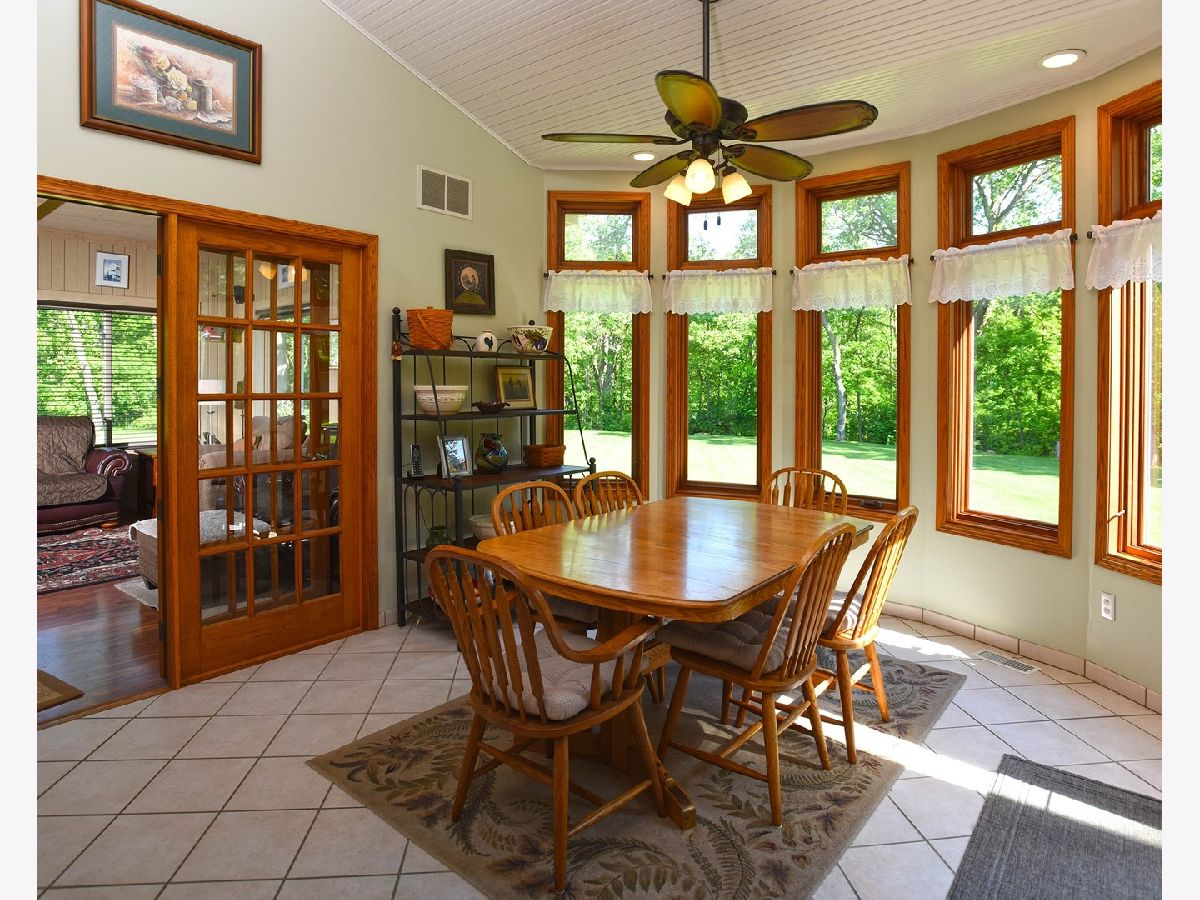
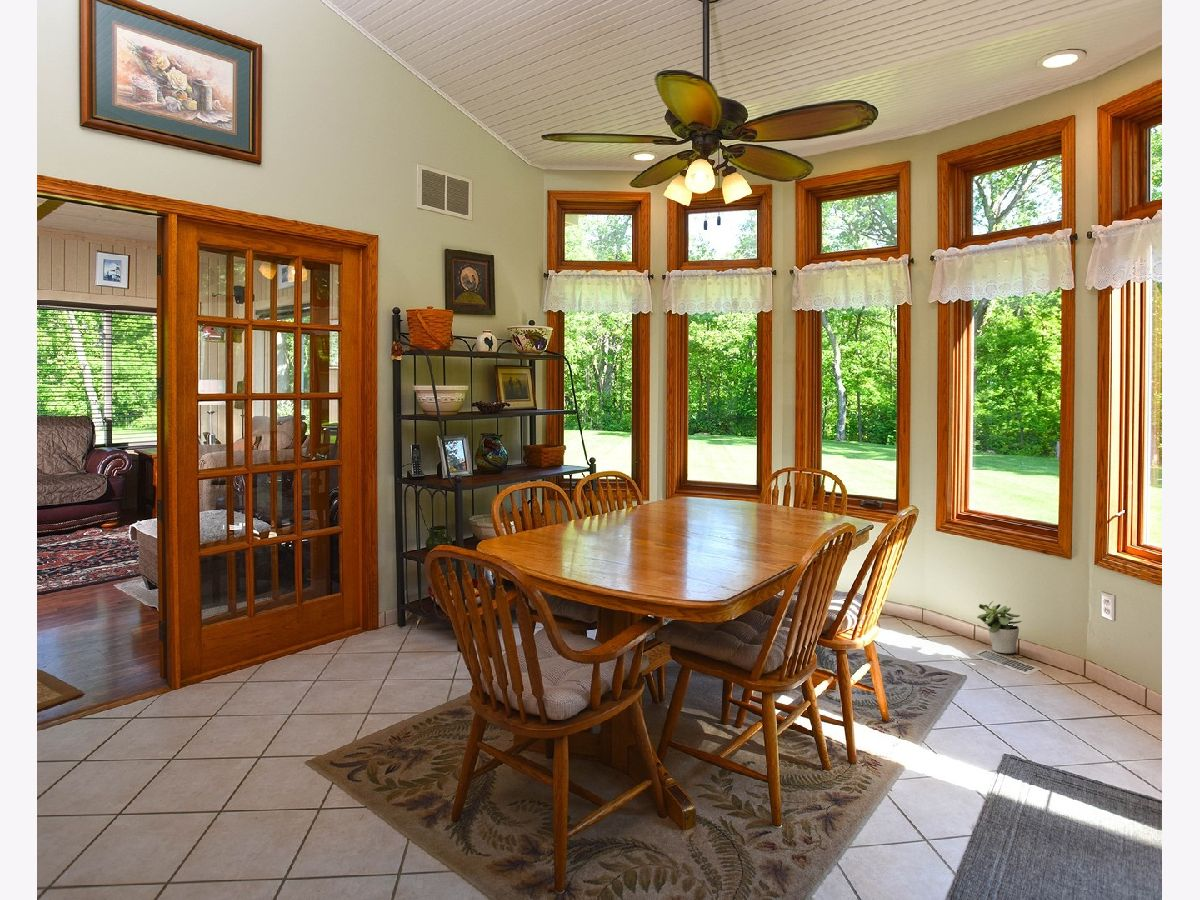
+ potted plant [976,600,1023,654]
